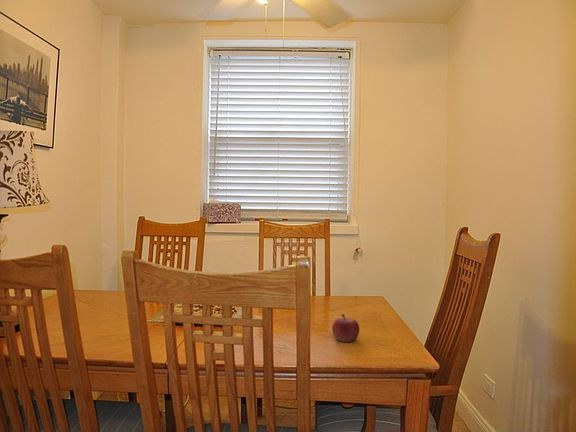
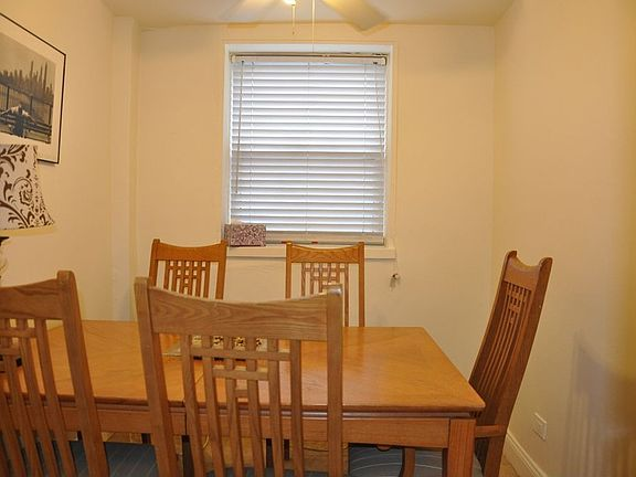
- fruit [331,313,360,343]
